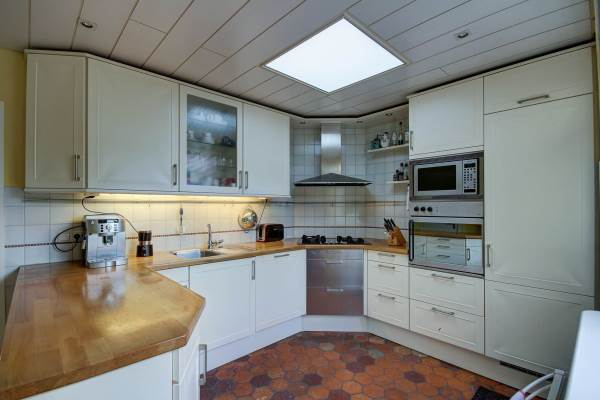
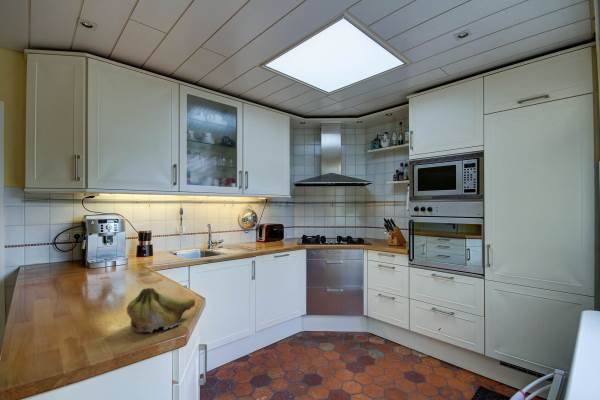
+ fruit [125,287,196,334]
